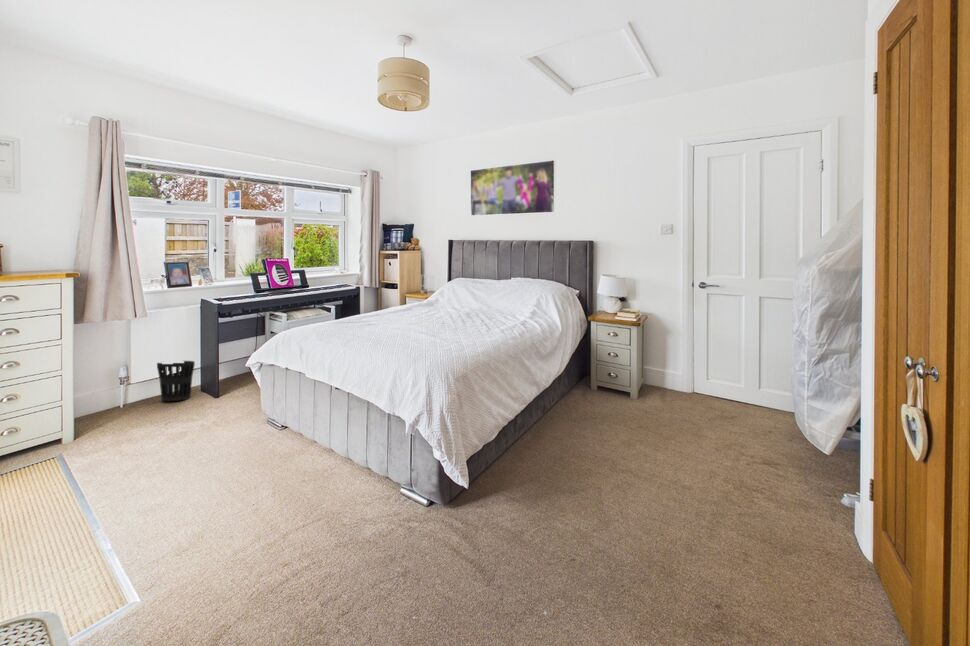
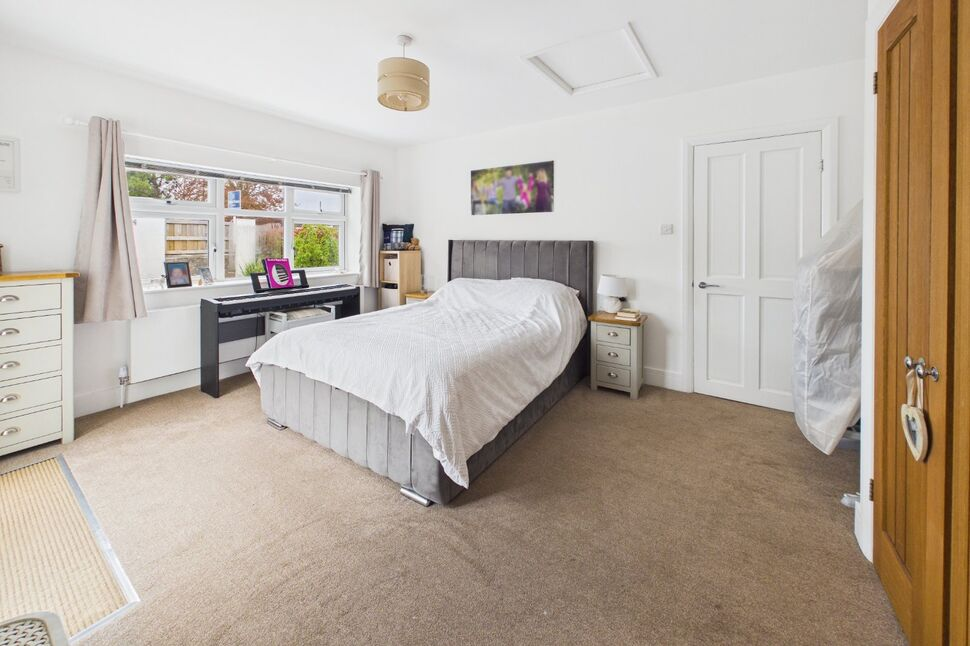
- wastebasket [156,360,196,402]
